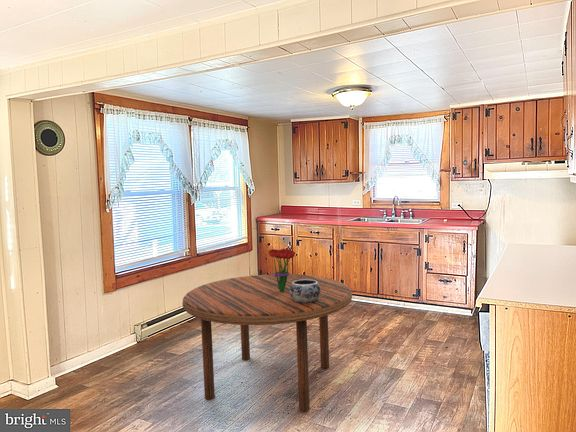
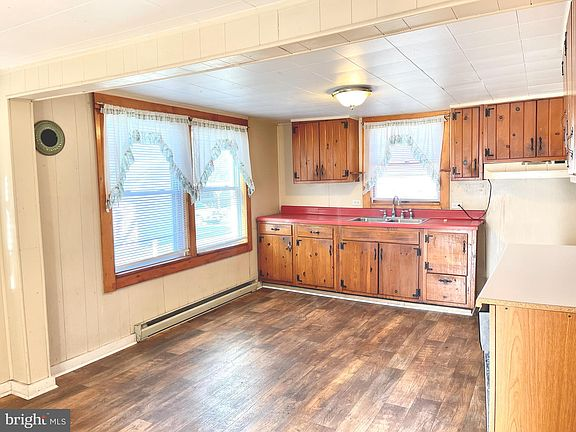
- dining table [181,273,353,412]
- bouquet [267,248,297,292]
- decorative bowl [290,279,321,303]
